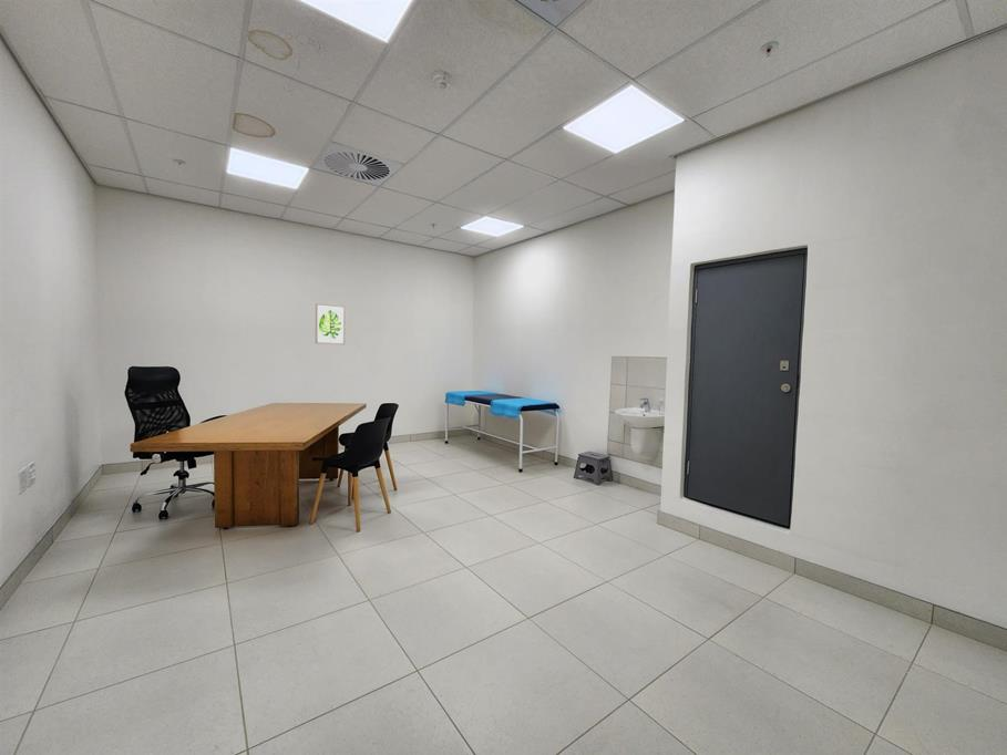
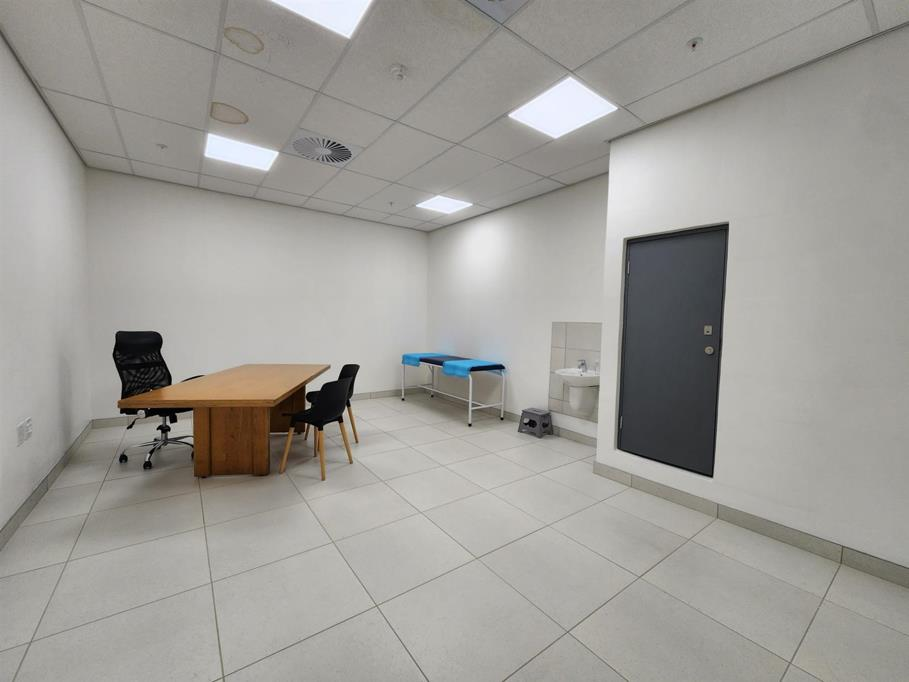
- wall art [315,302,347,345]
